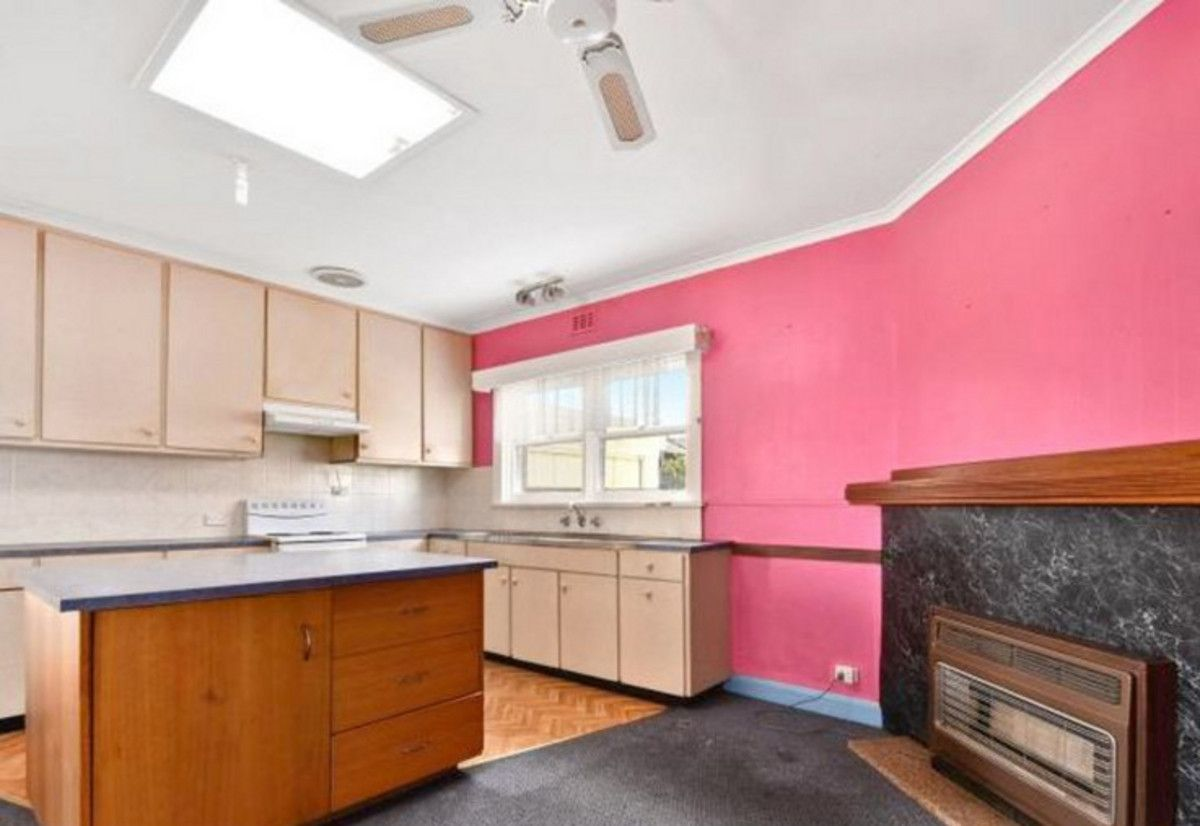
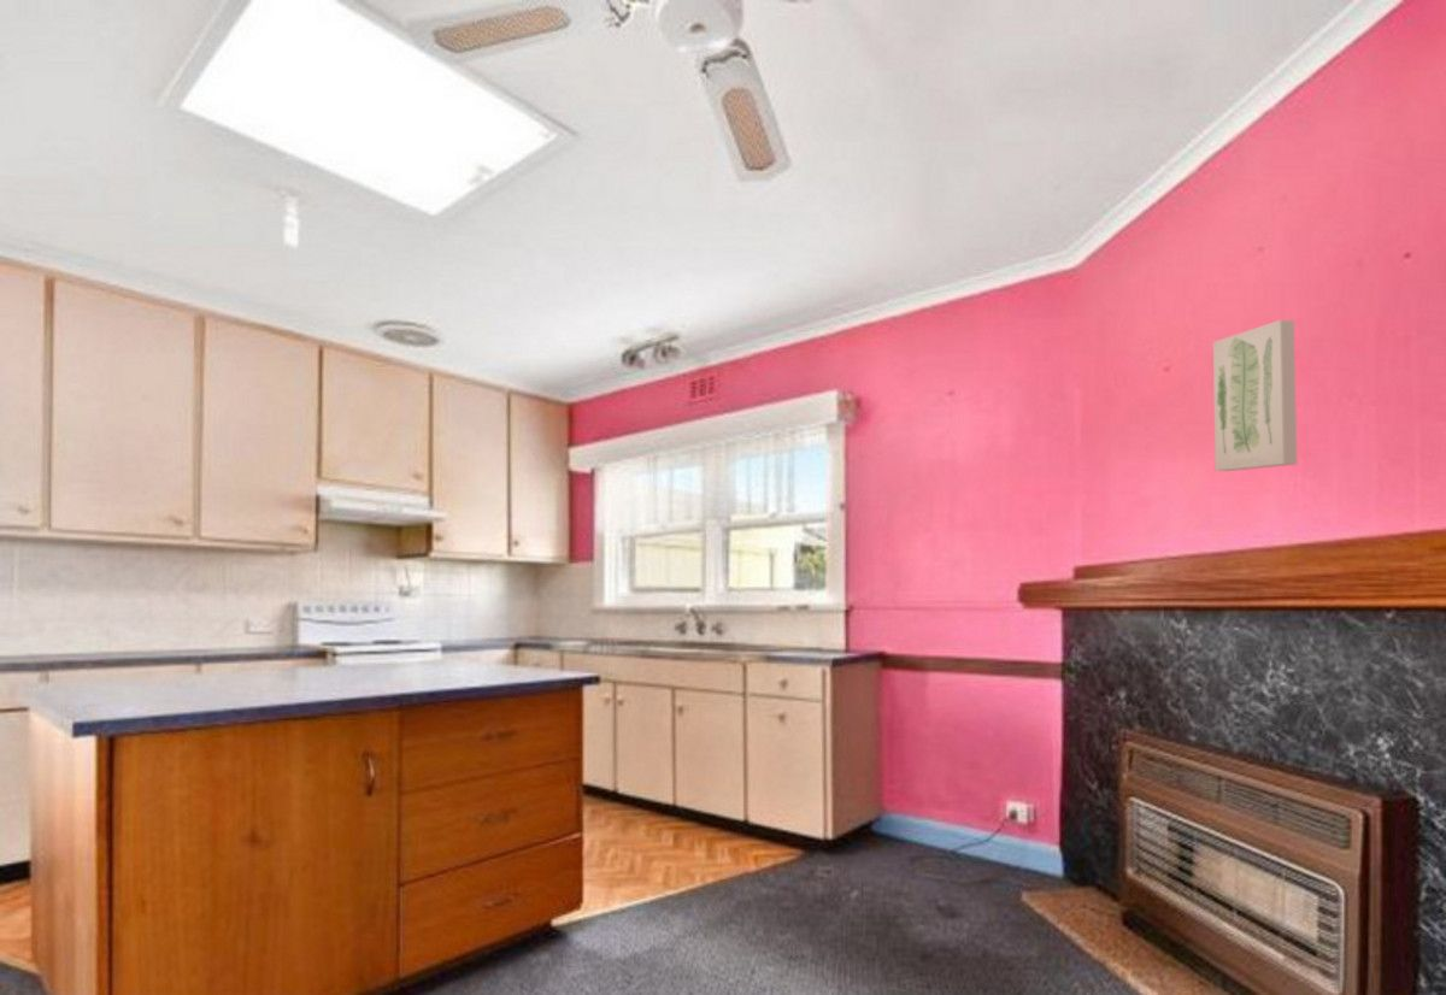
+ wall art [1212,319,1298,472]
